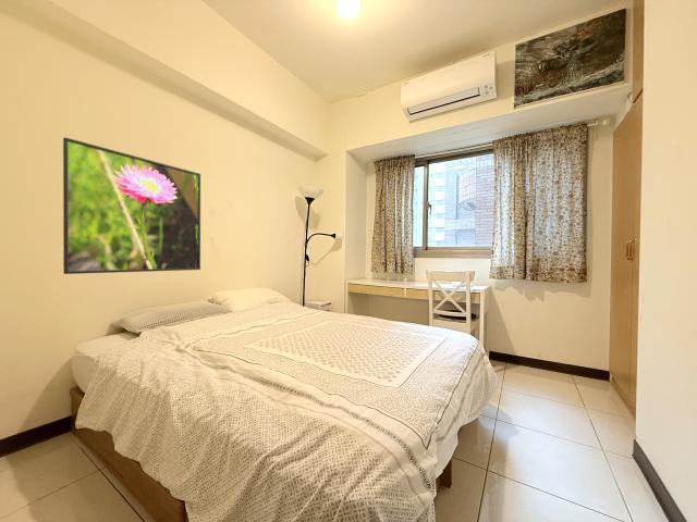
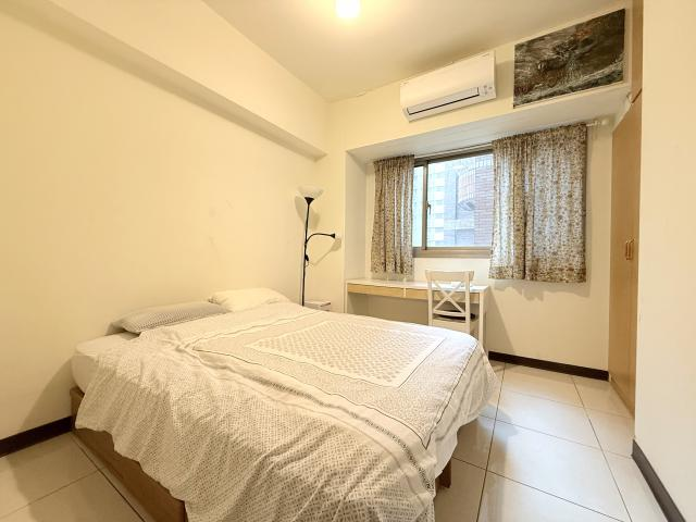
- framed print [62,136,201,275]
